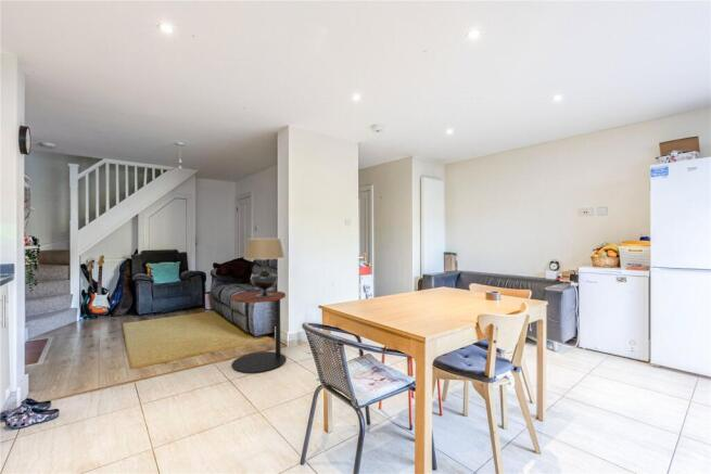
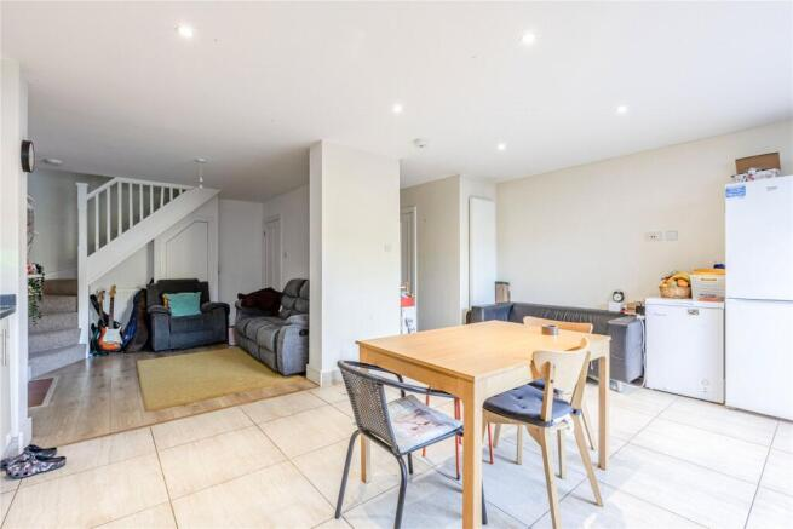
- table lamp [243,238,285,297]
- side table [230,290,287,374]
